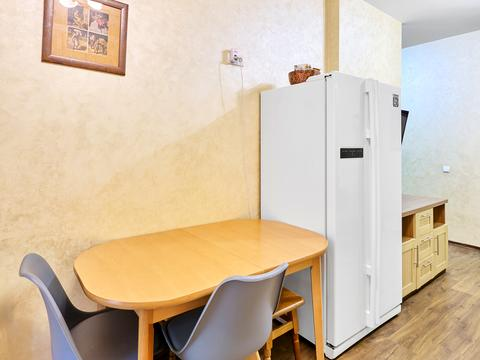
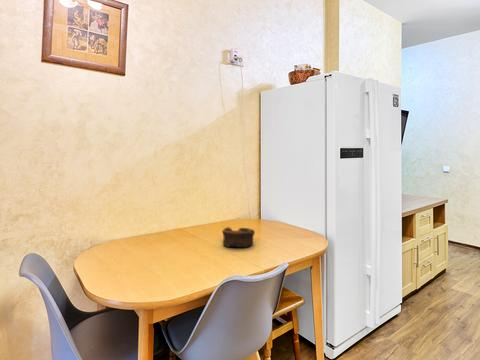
+ bowl [221,226,256,248]
